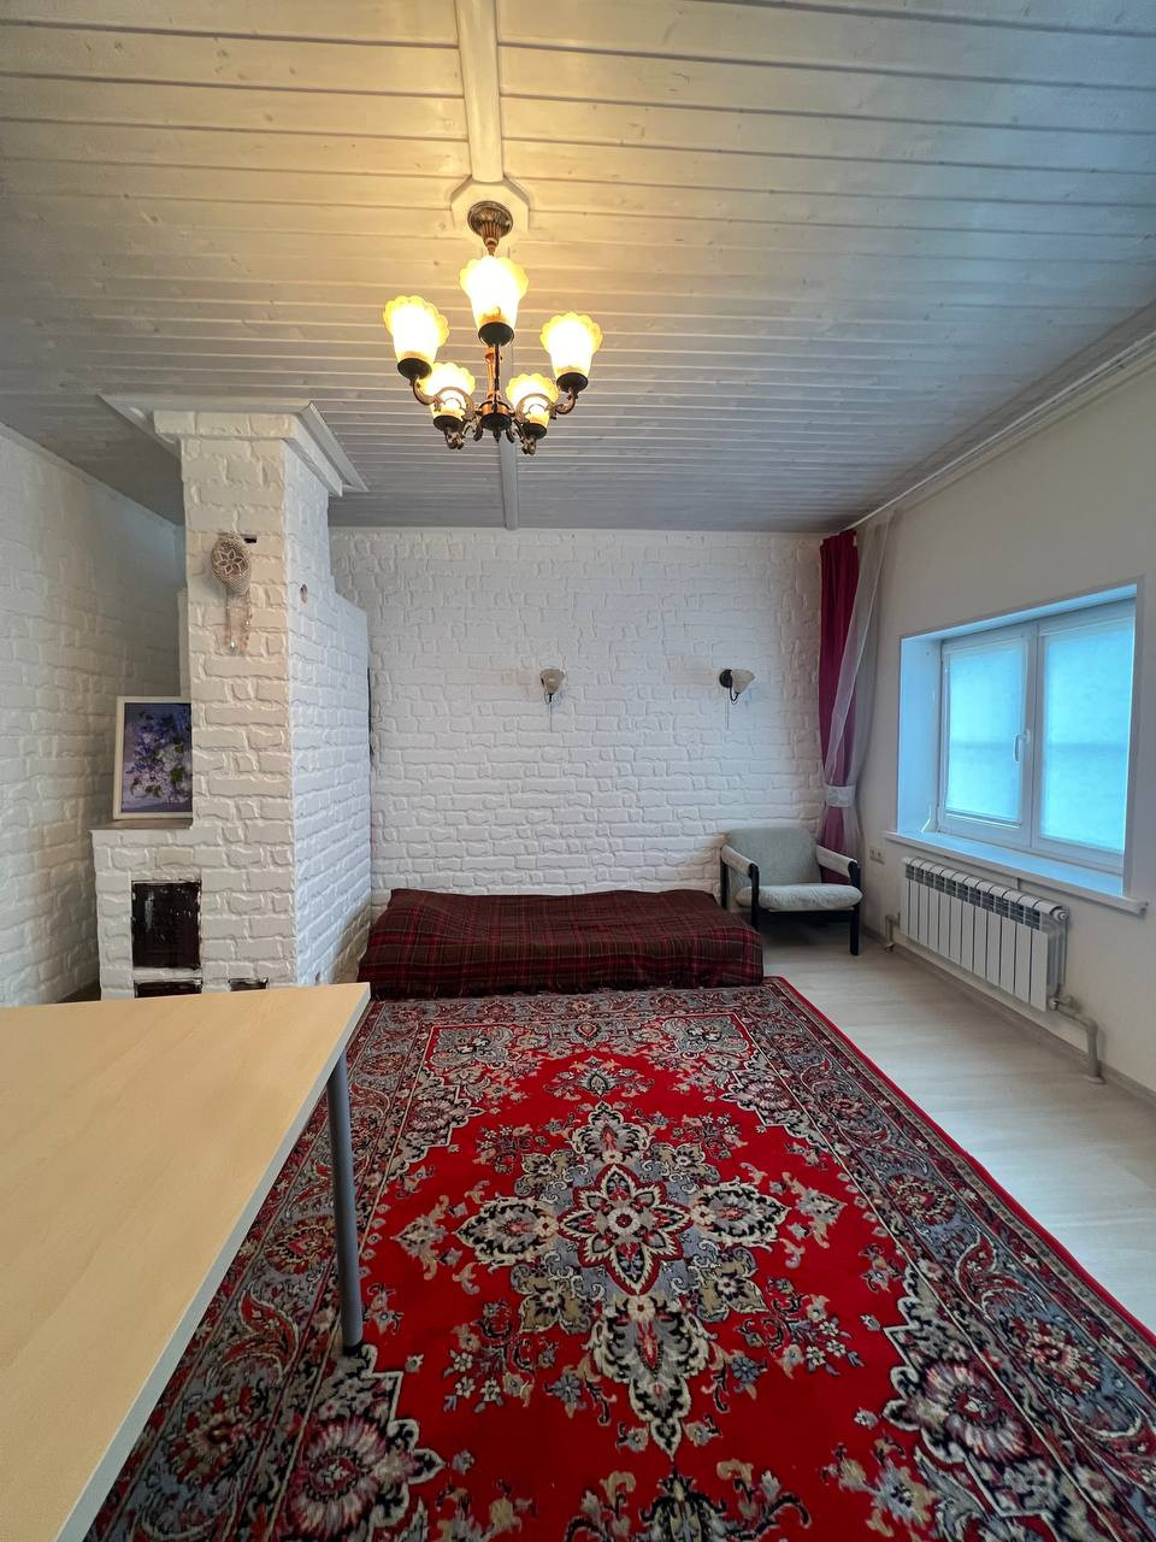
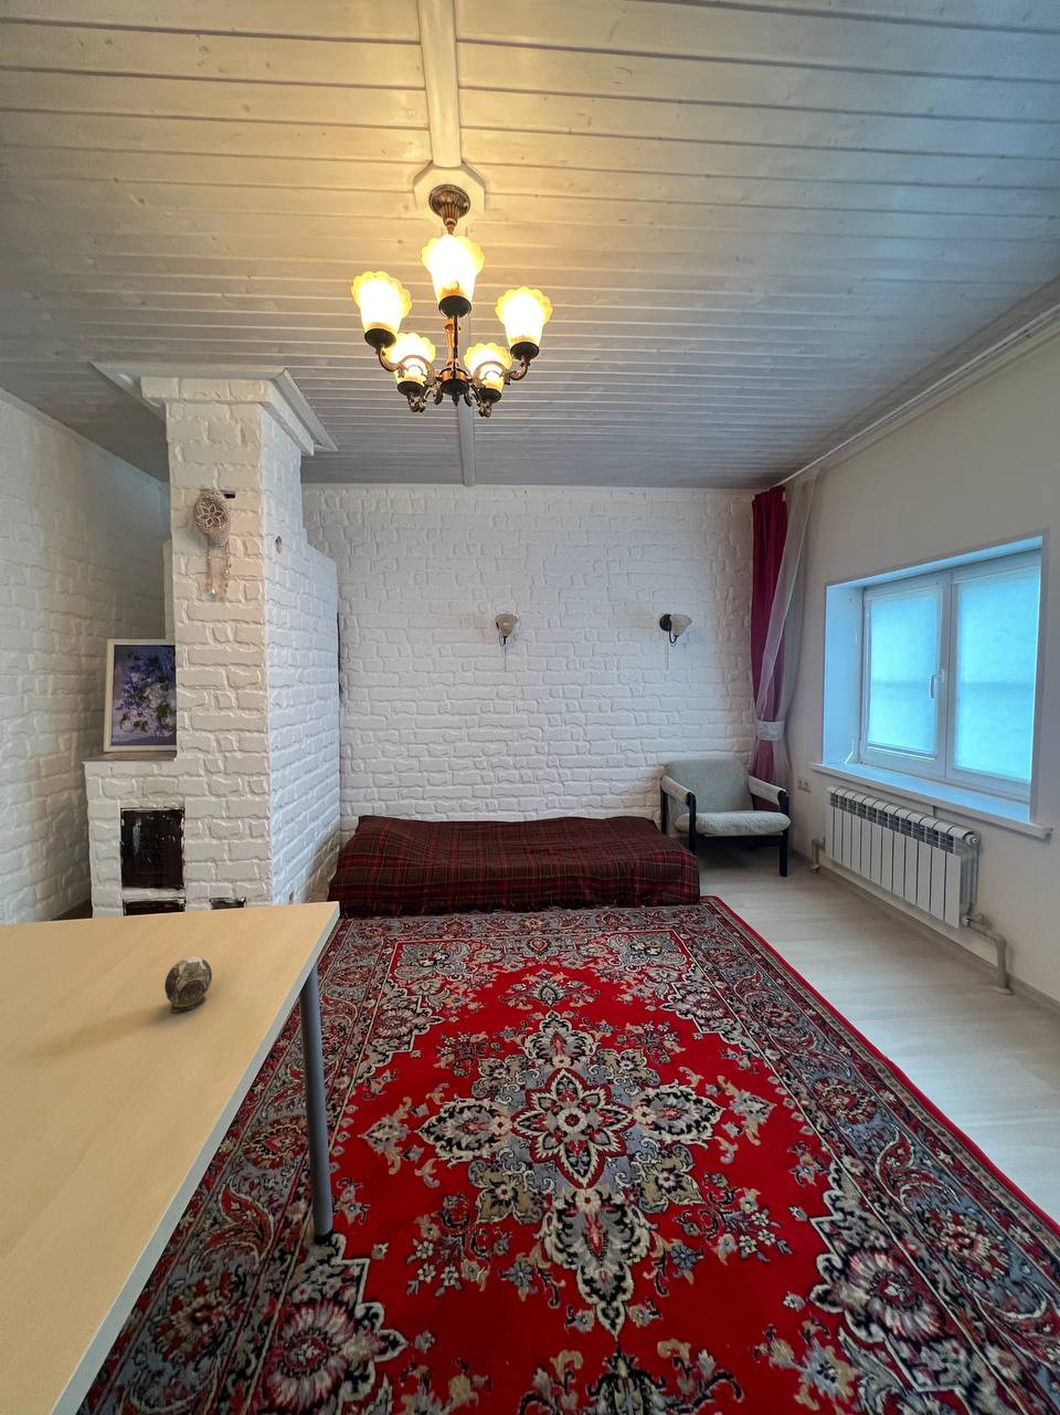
+ decorative egg [164,955,213,1014]
